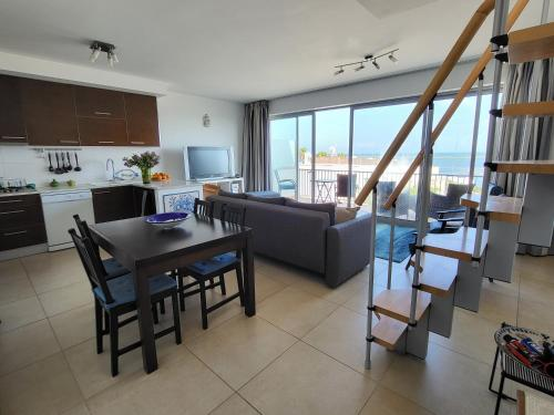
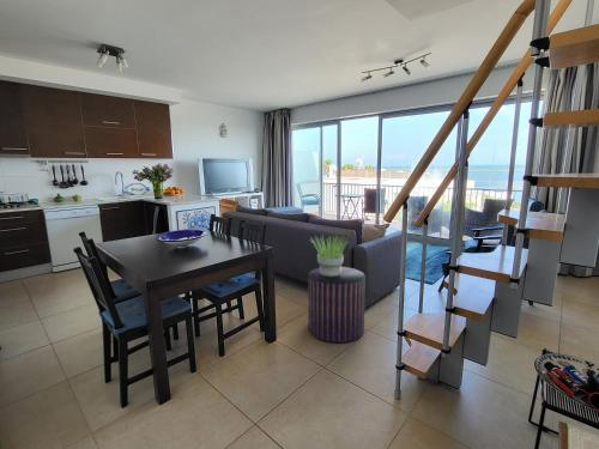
+ pouf [307,266,367,344]
+ potted plant [310,233,349,277]
